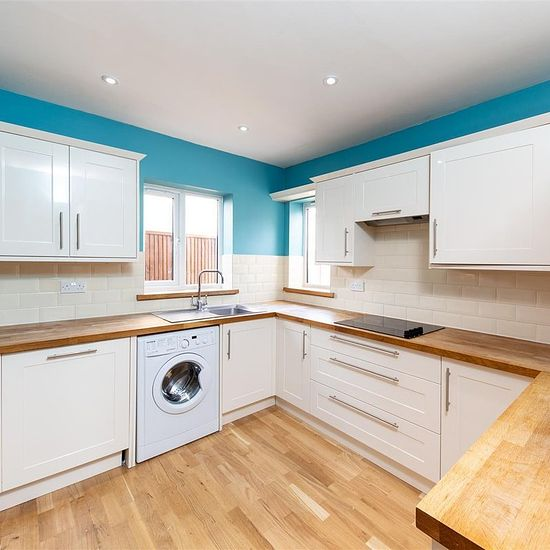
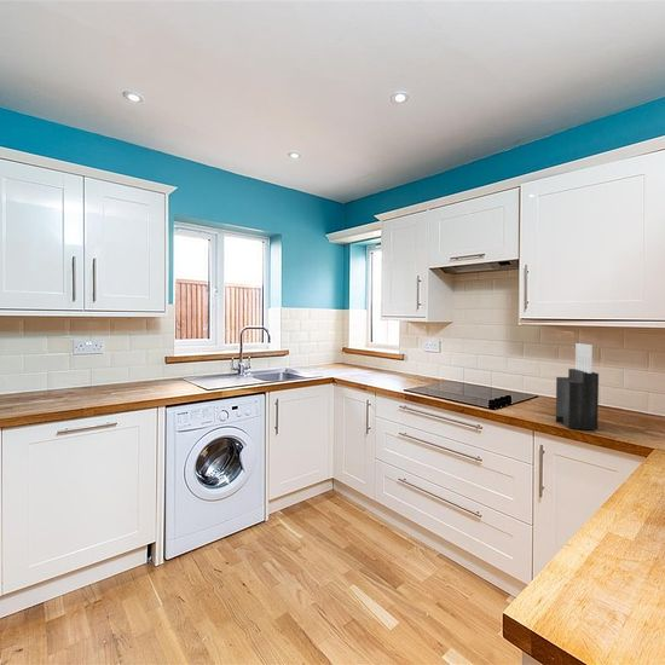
+ knife block [555,342,600,432]
